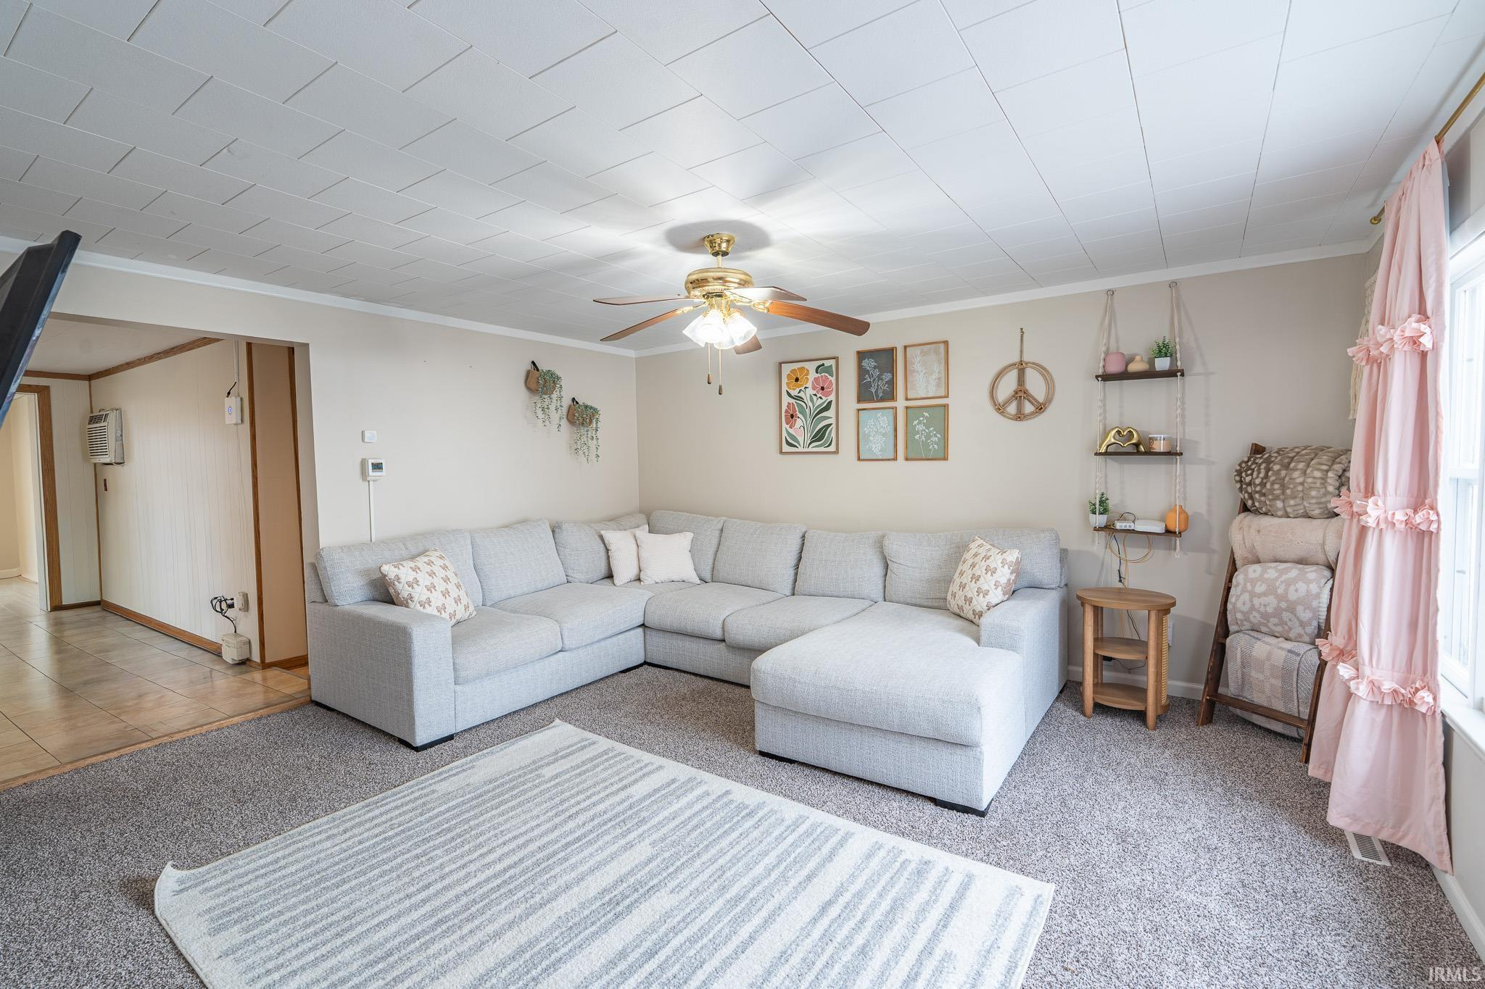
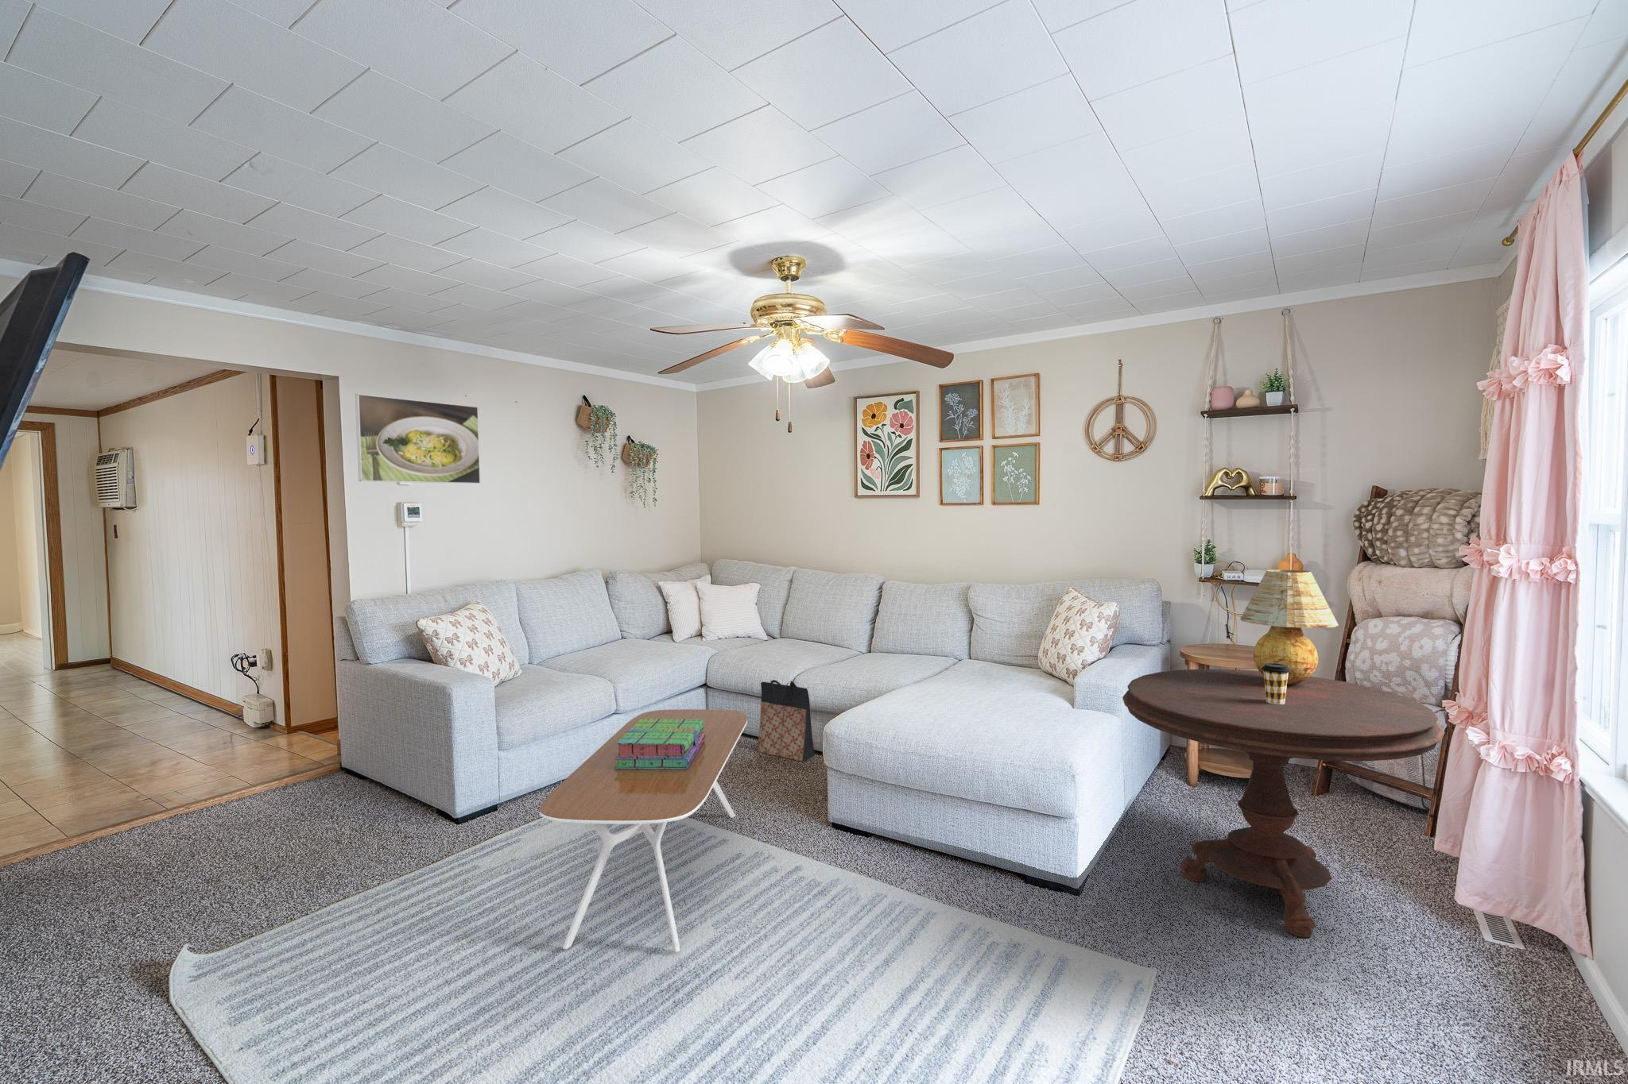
+ coffee cup [1262,663,1290,704]
+ table lamp [1239,569,1339,685]
+ side table [1122,669,1445,938]
+ stack of books [614,719,706,769]
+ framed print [355,393,481,484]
+ coffee table [539,709,748,953]
+ bag [757,679,816,762]
